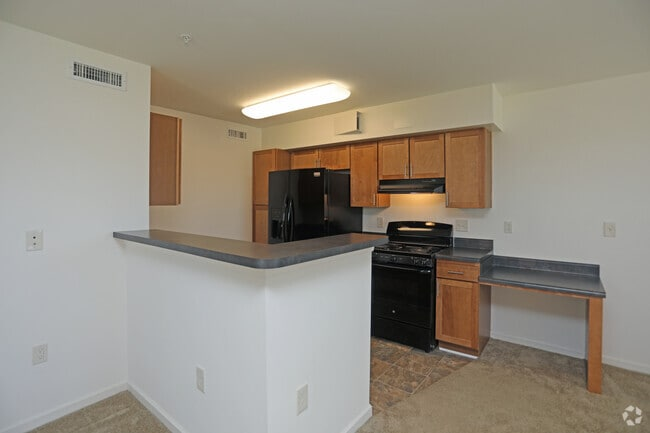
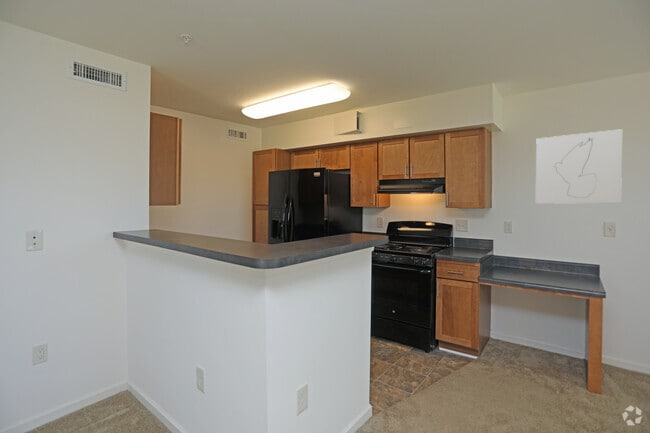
+ wall art [535,128,623,205]
